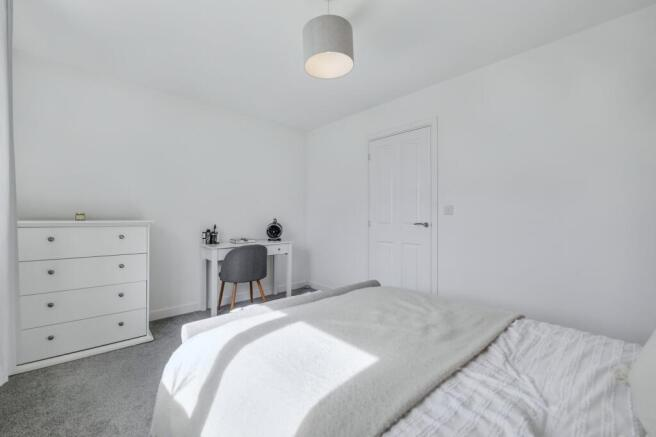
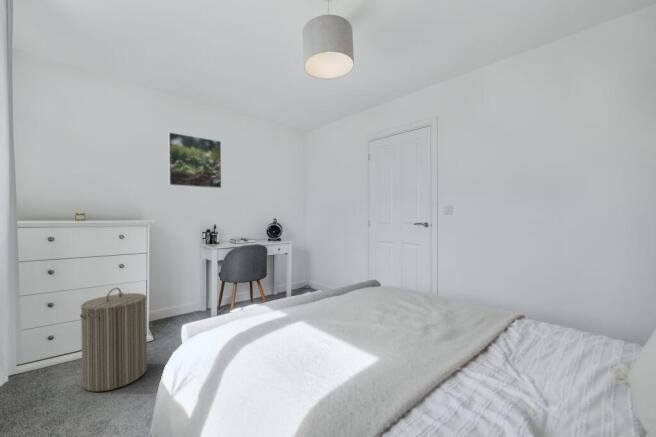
+ laundry hamper [79,287,148,392]
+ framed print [167,131,222,189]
